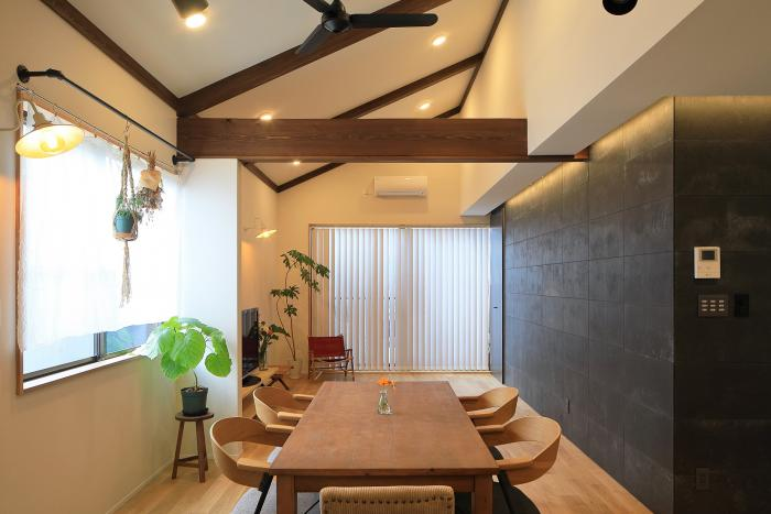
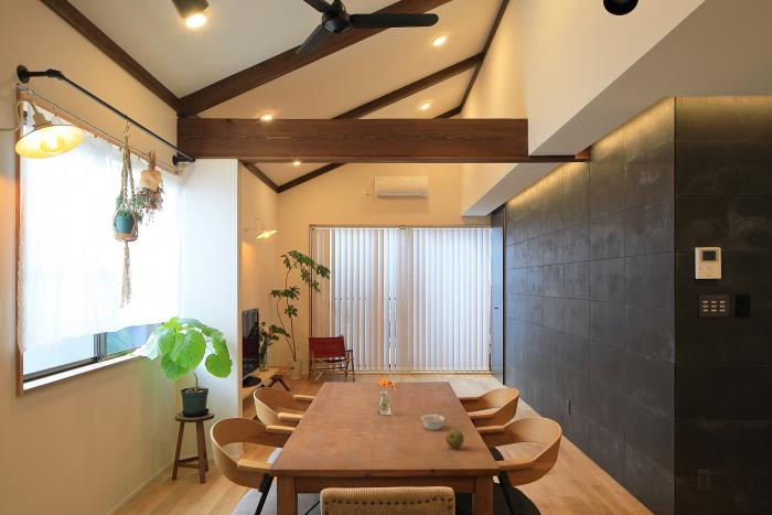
+ fruit [444,428,465,449]
+ legume [420,410,446,431]
